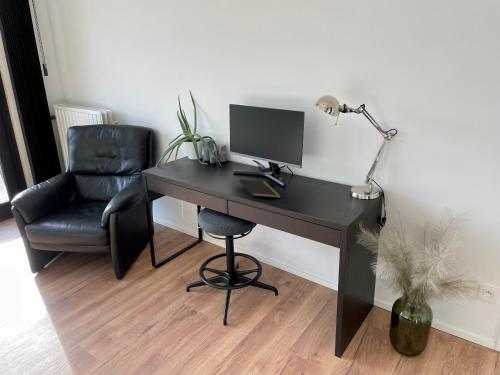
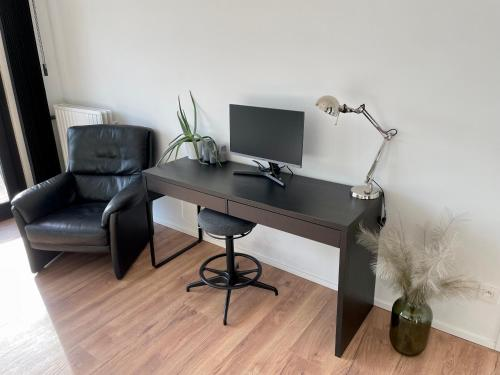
- notepad [238,178,282,202]
